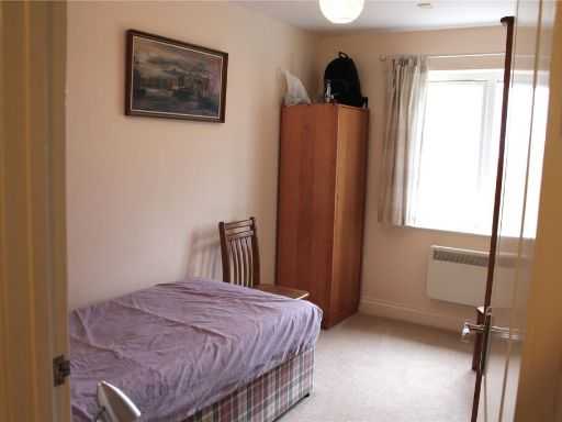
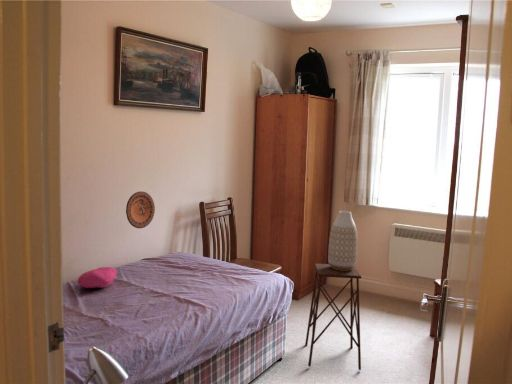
+ vase [327,210,358,271]
+ side table [304,263,362,371]
+ decorative plate [125,190,156,229]
+ cushion [77,266,117,289]
